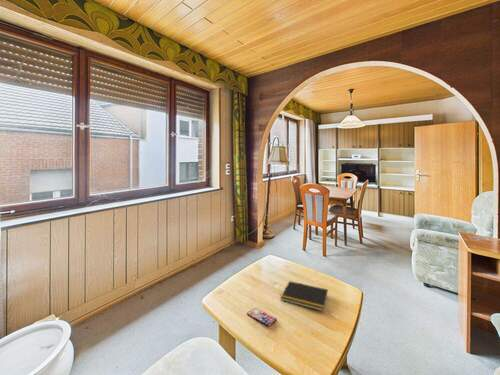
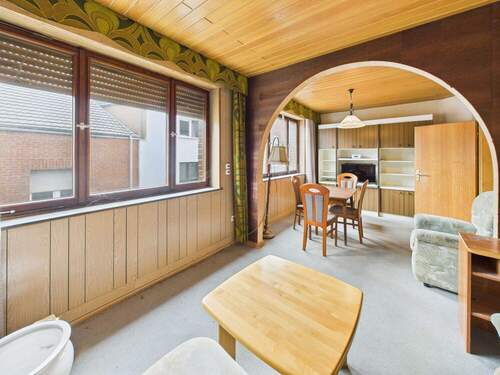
- smartphone [246,307,278,327]
- notepad [280,280,329,312]
